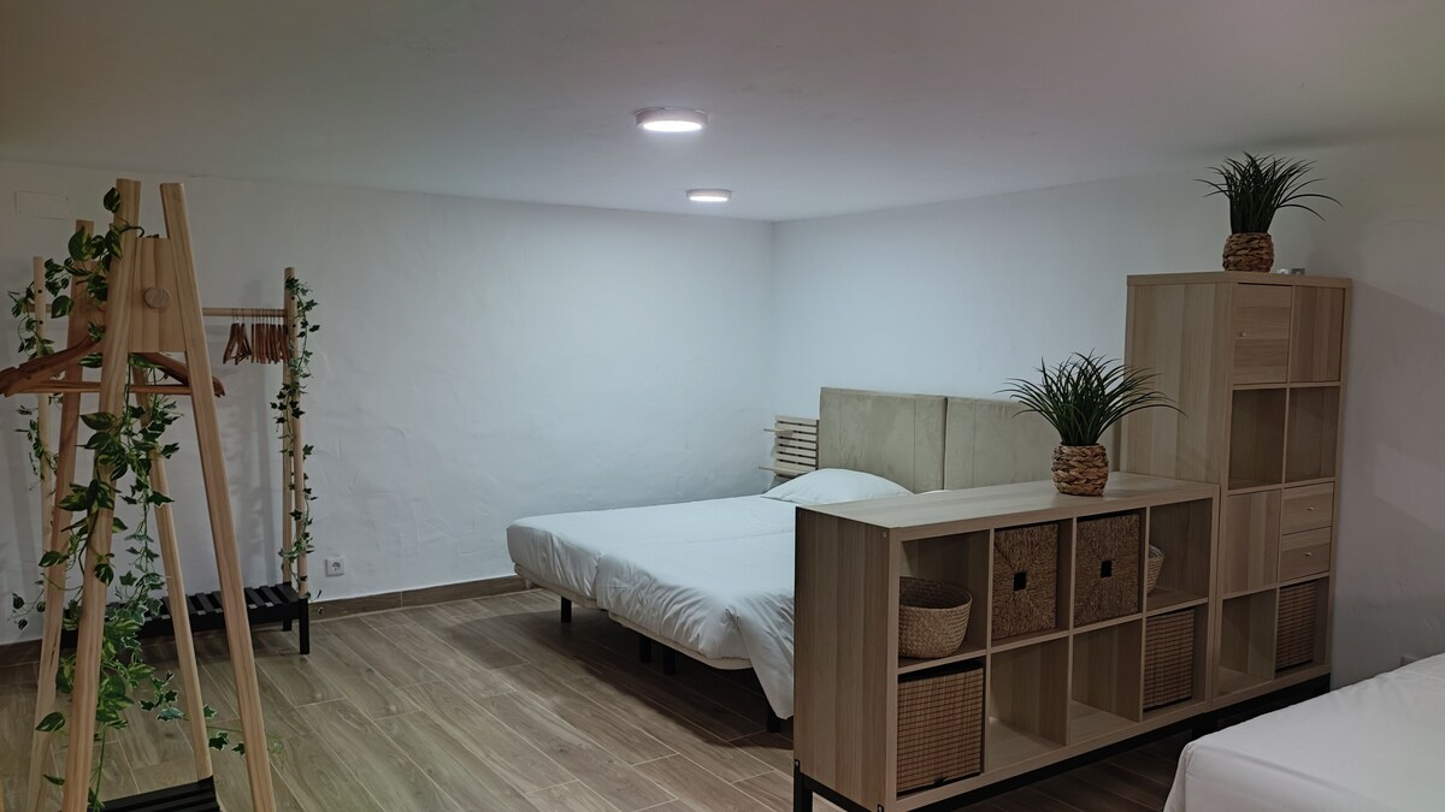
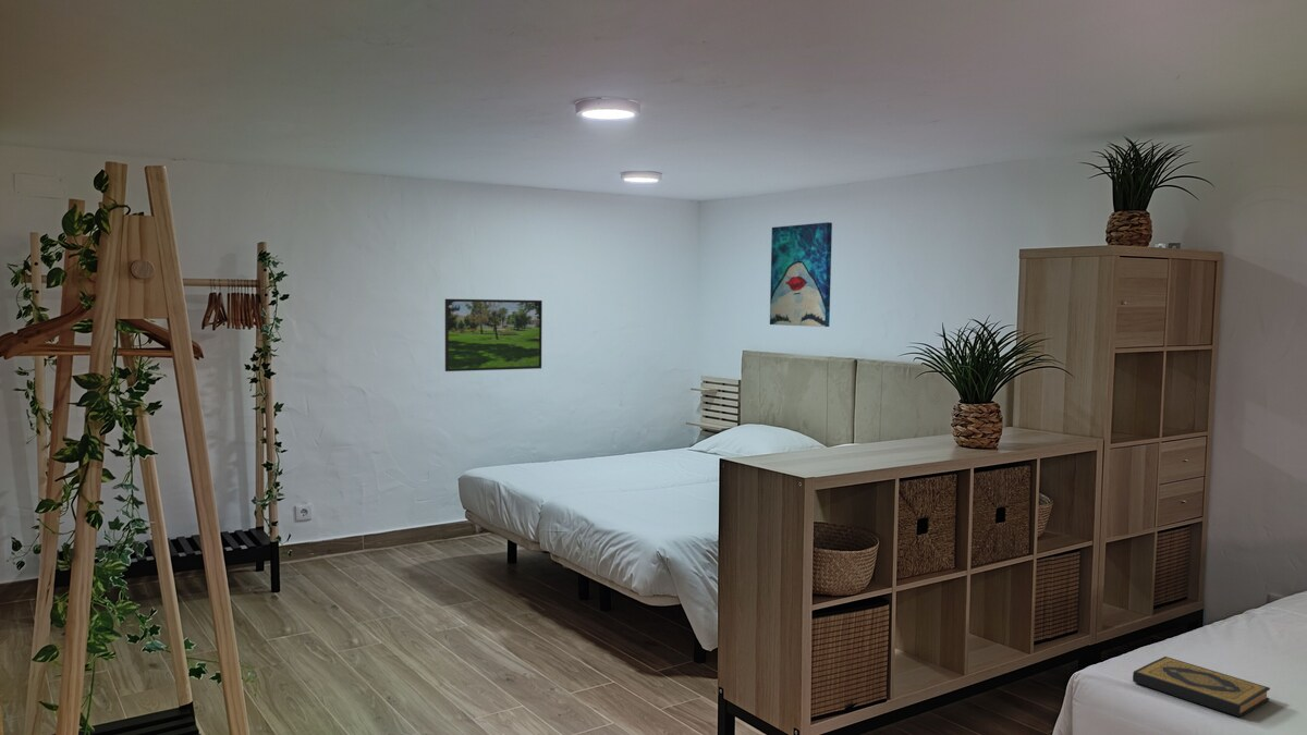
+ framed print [444,298,543,372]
+ hardback book [1132,656,1271,718]
+ wall art [769,221,833,328]
